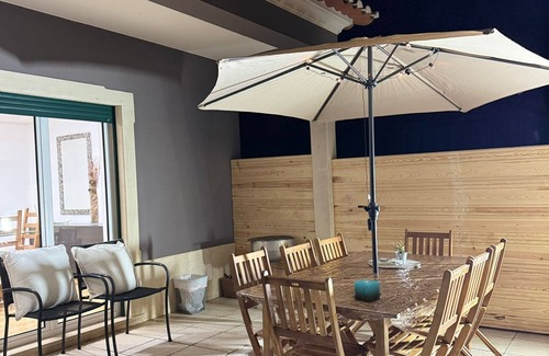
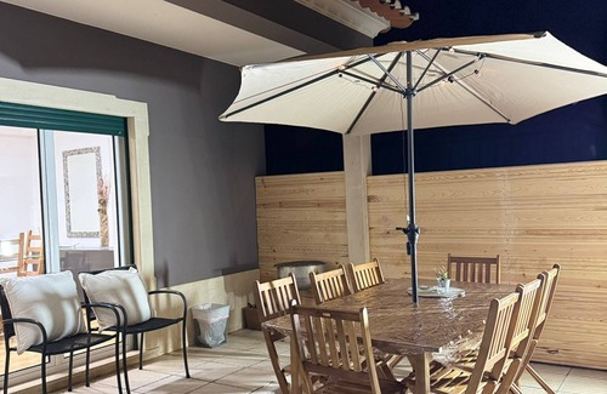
- candle [354,278,381,303]
